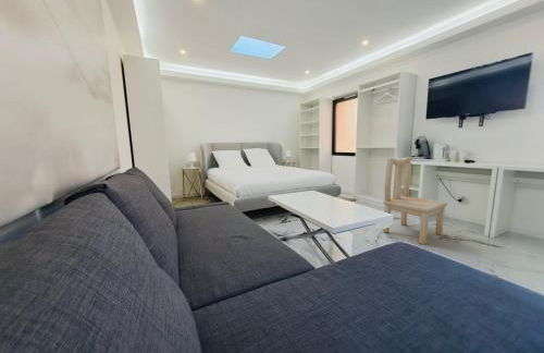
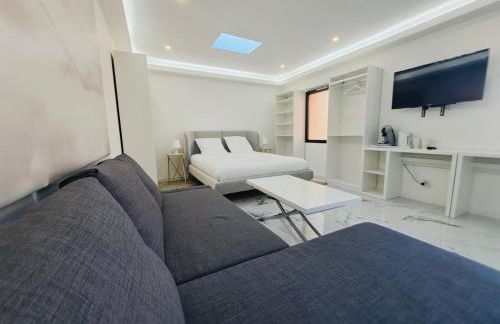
- chair [382,156,448,246]
